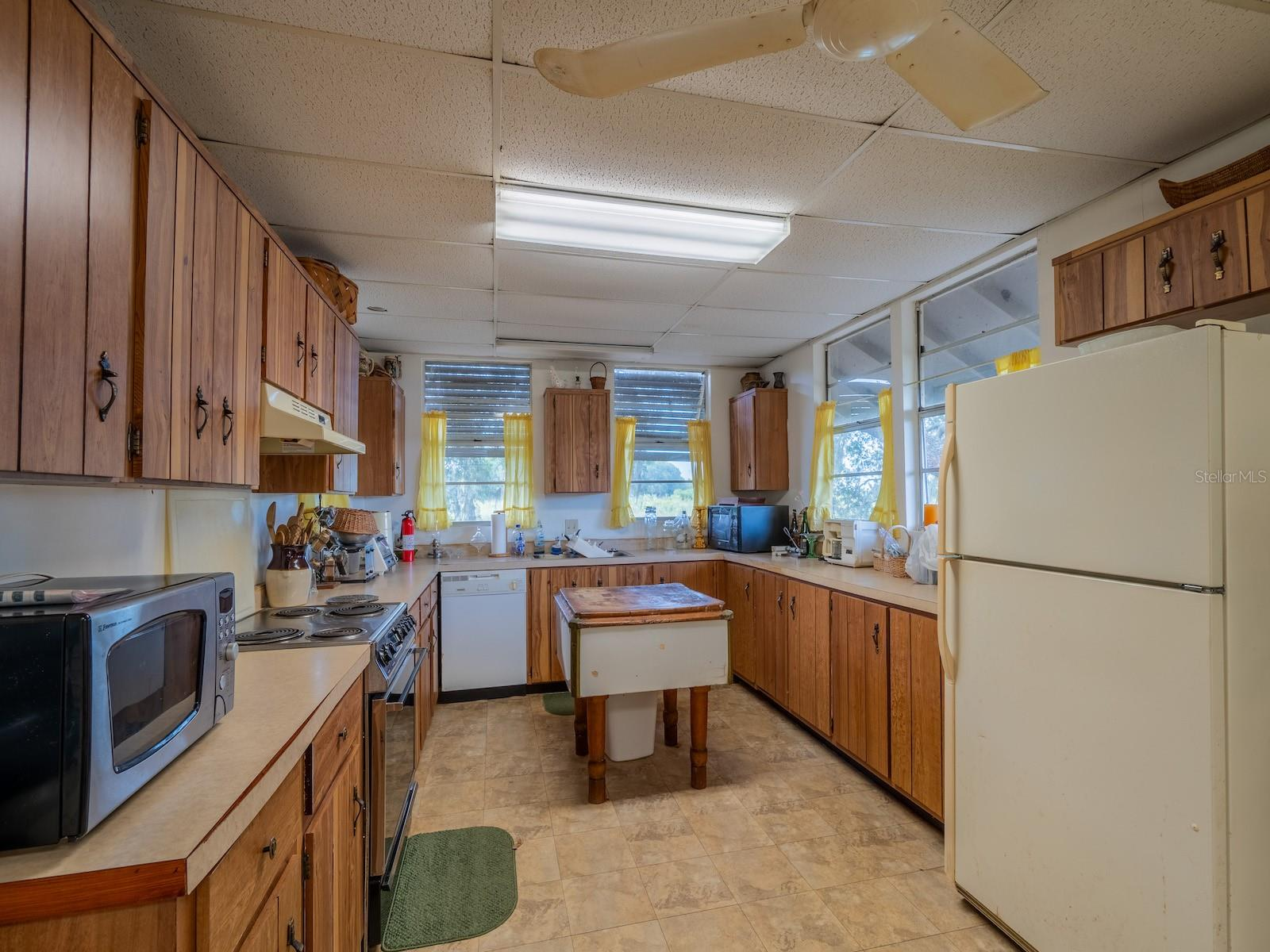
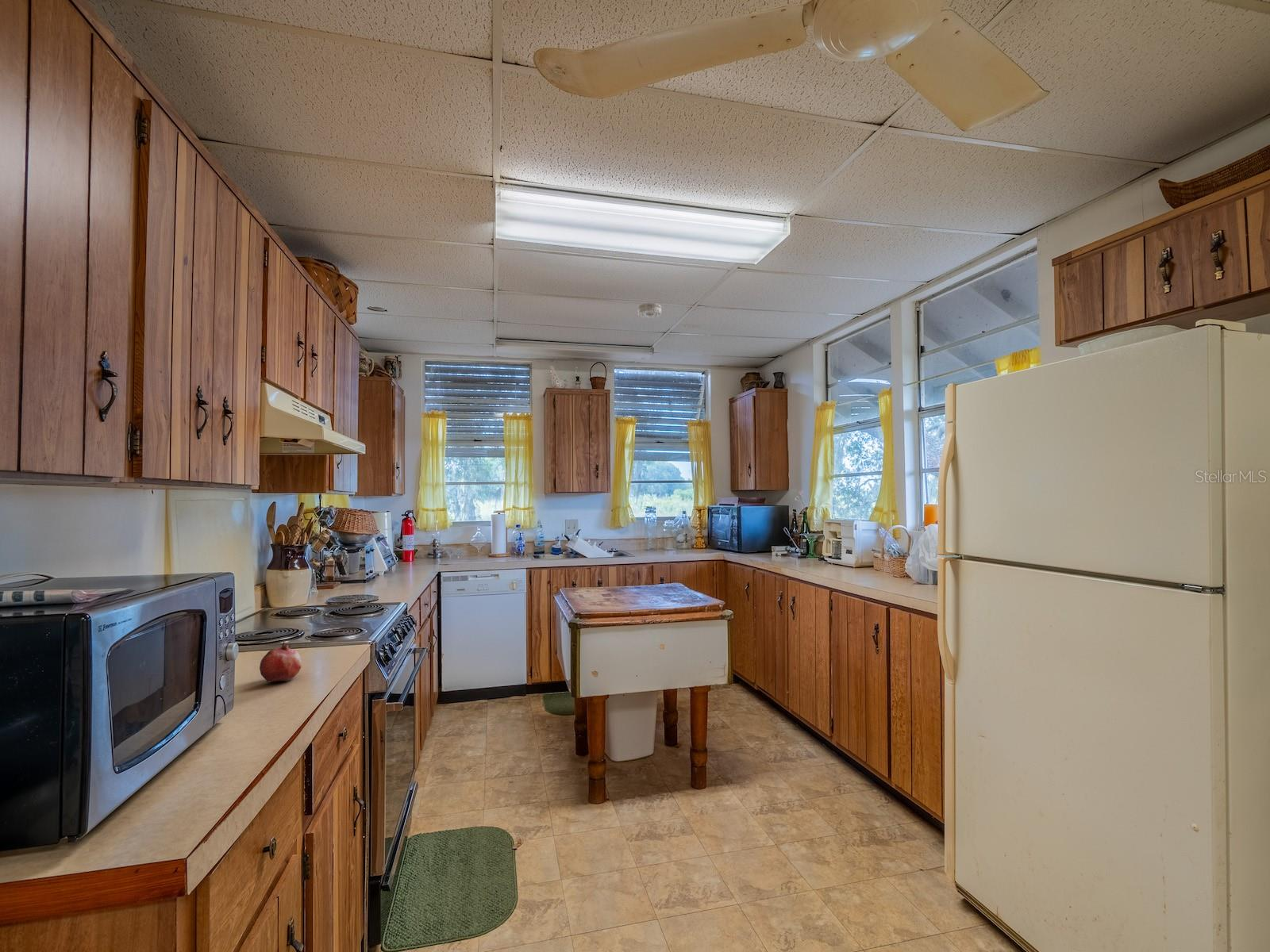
+ fruit [259,641,302,682]
+ smoke detector [637,302,662,319]
